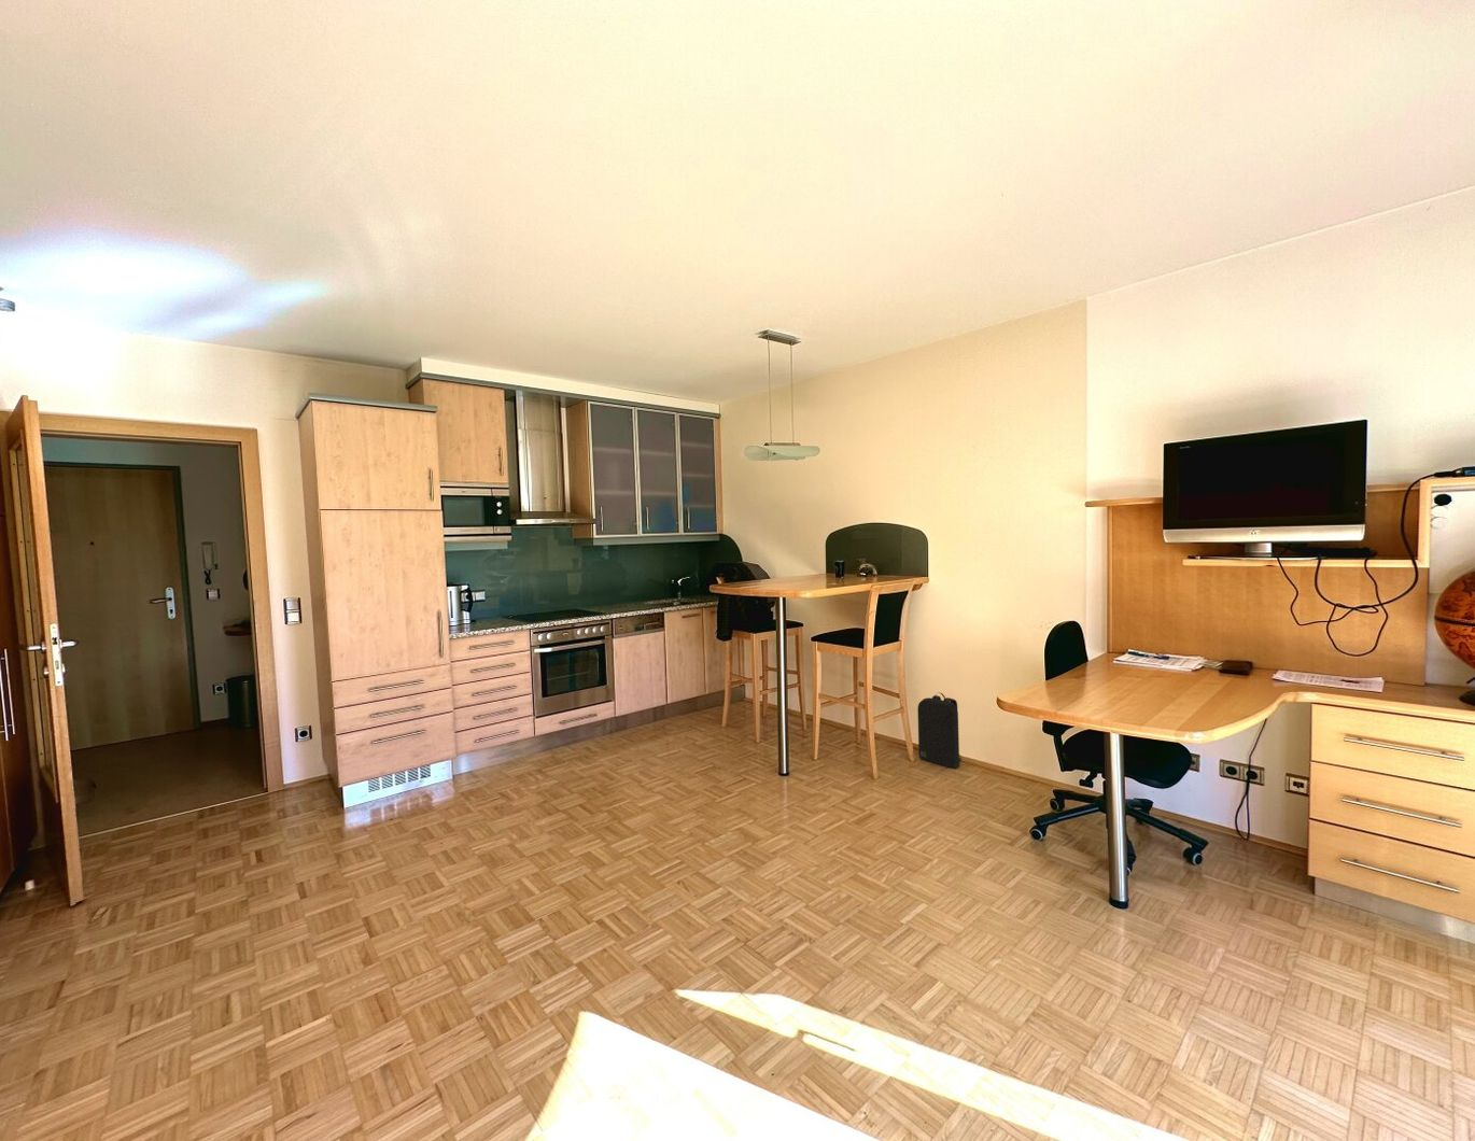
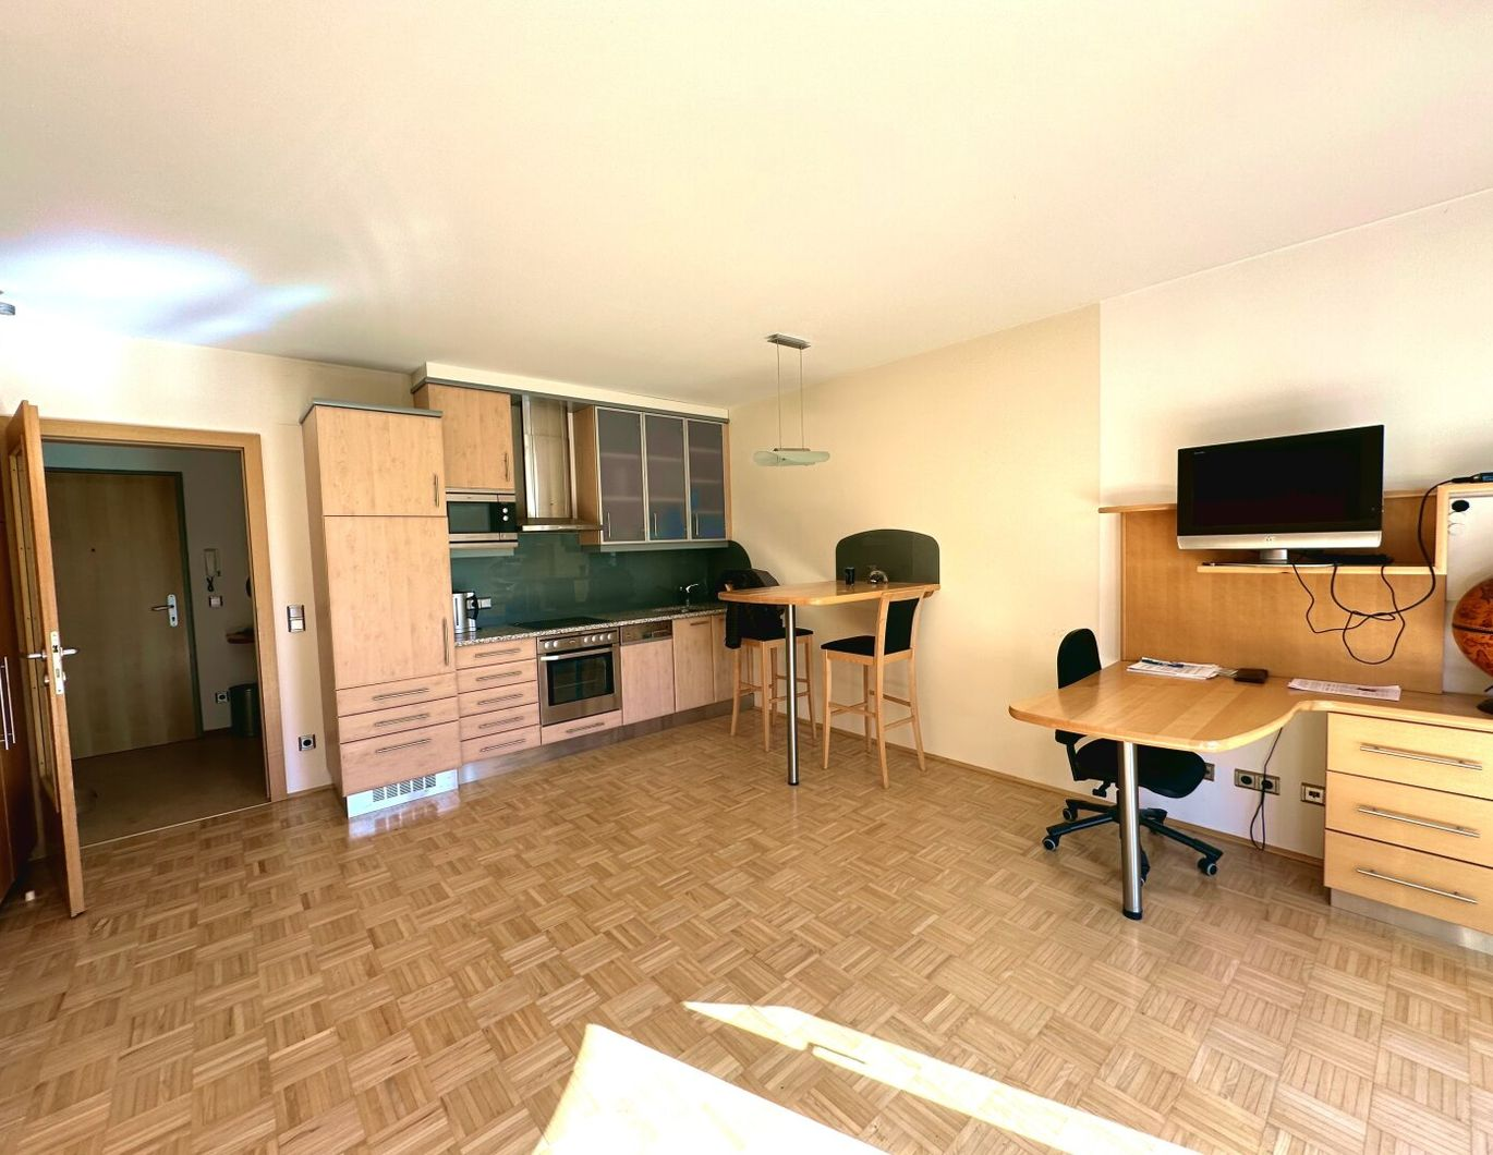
- backpack [916,691,963,770]
